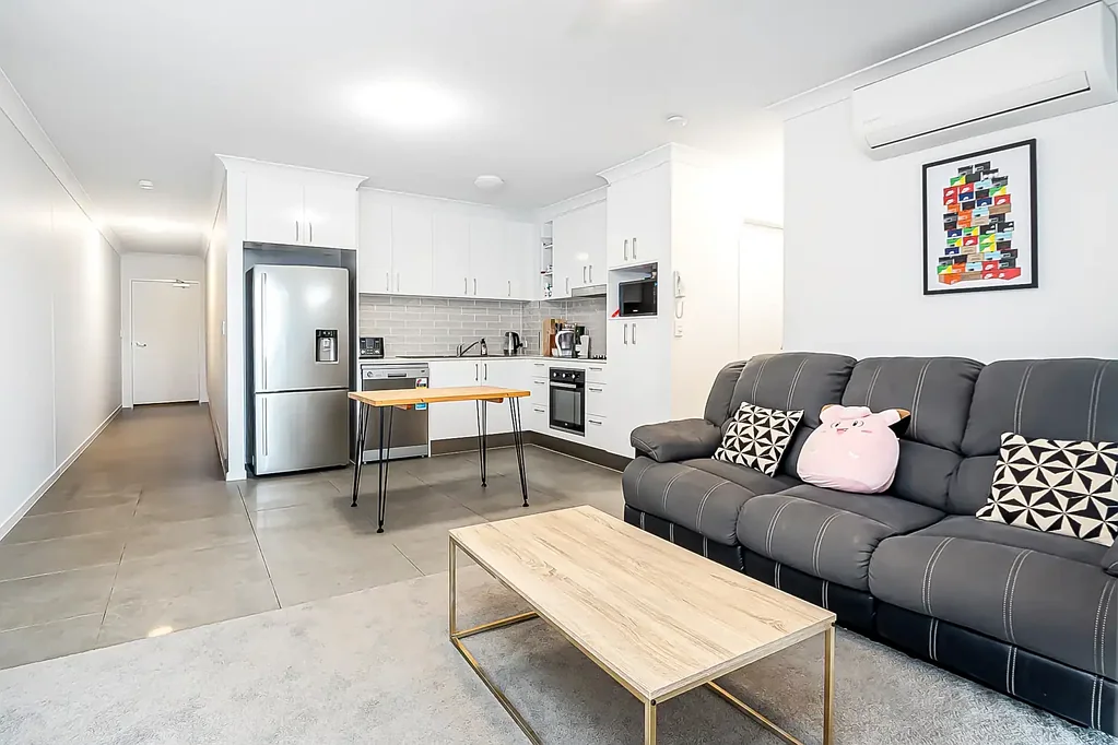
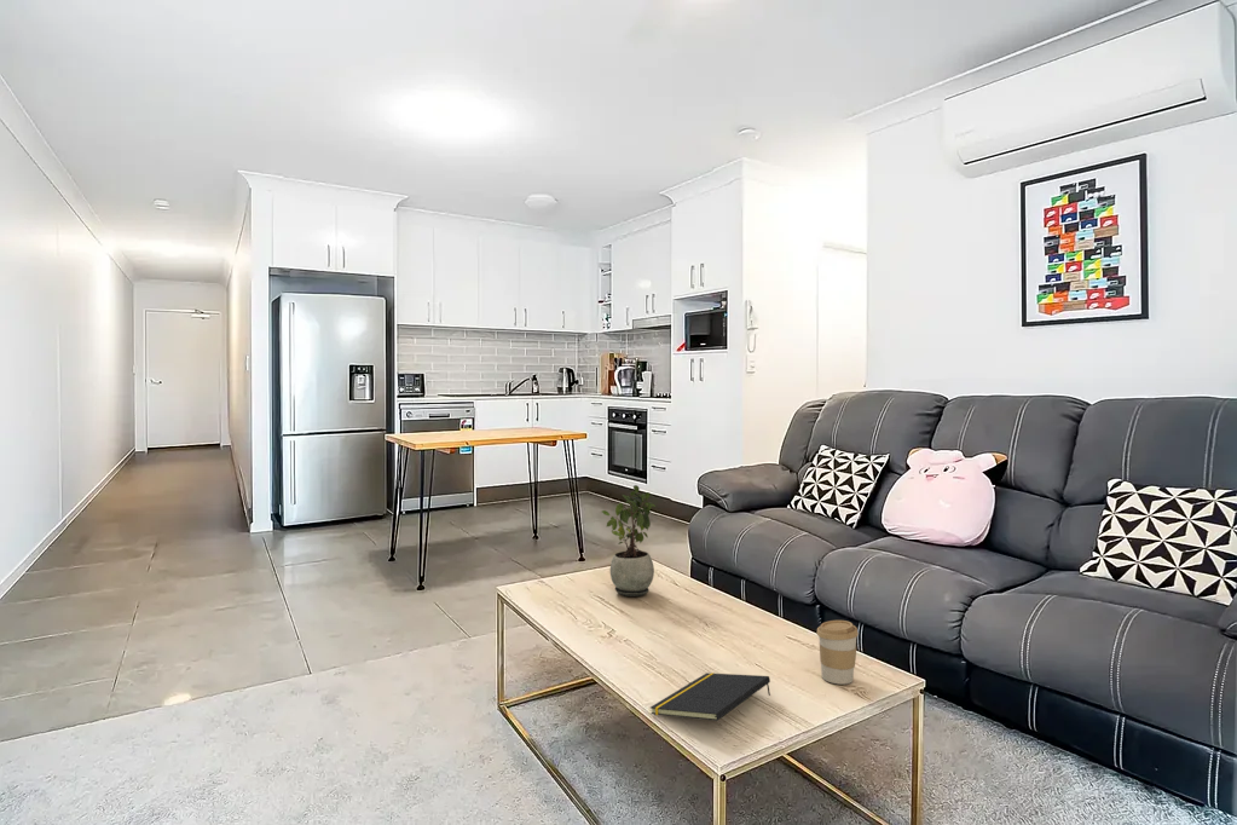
+ potted plant [601,484,657,598]
+ notepad [649,671,771,722]
+ coffee cup [816,619,860,685]
